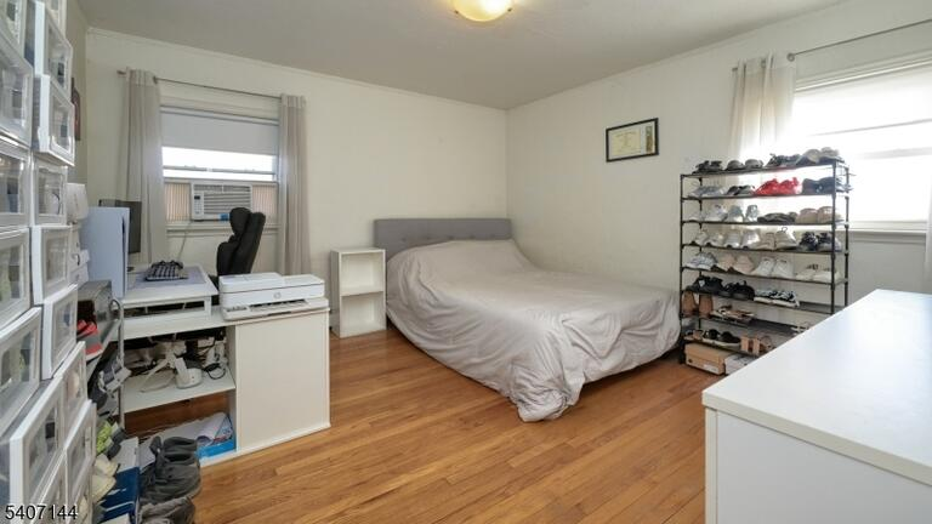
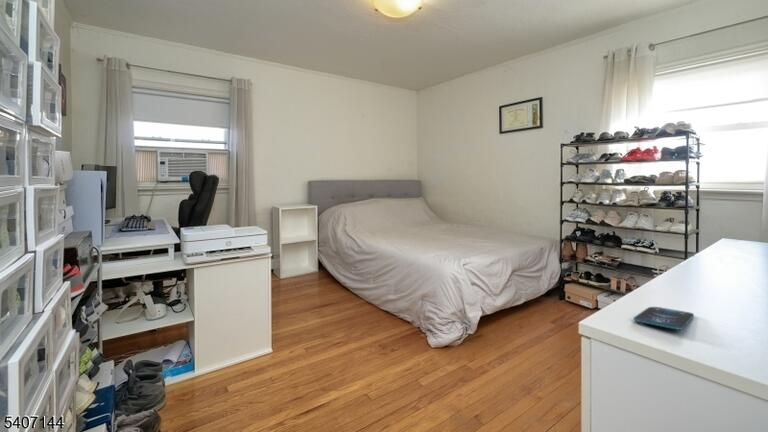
+ smartphone [633,306,695,331]
